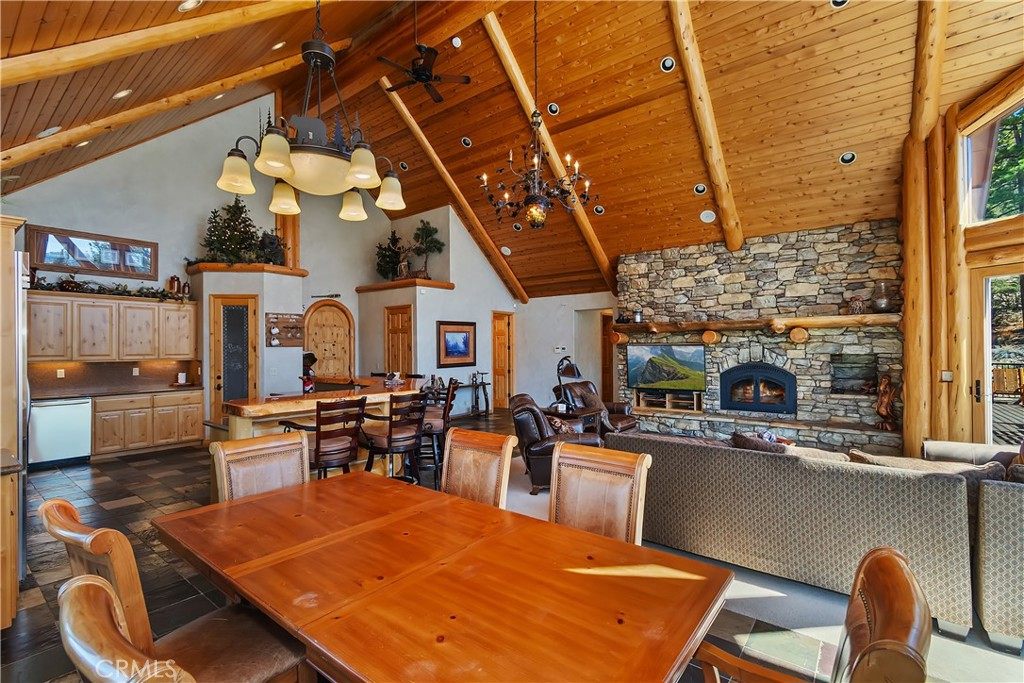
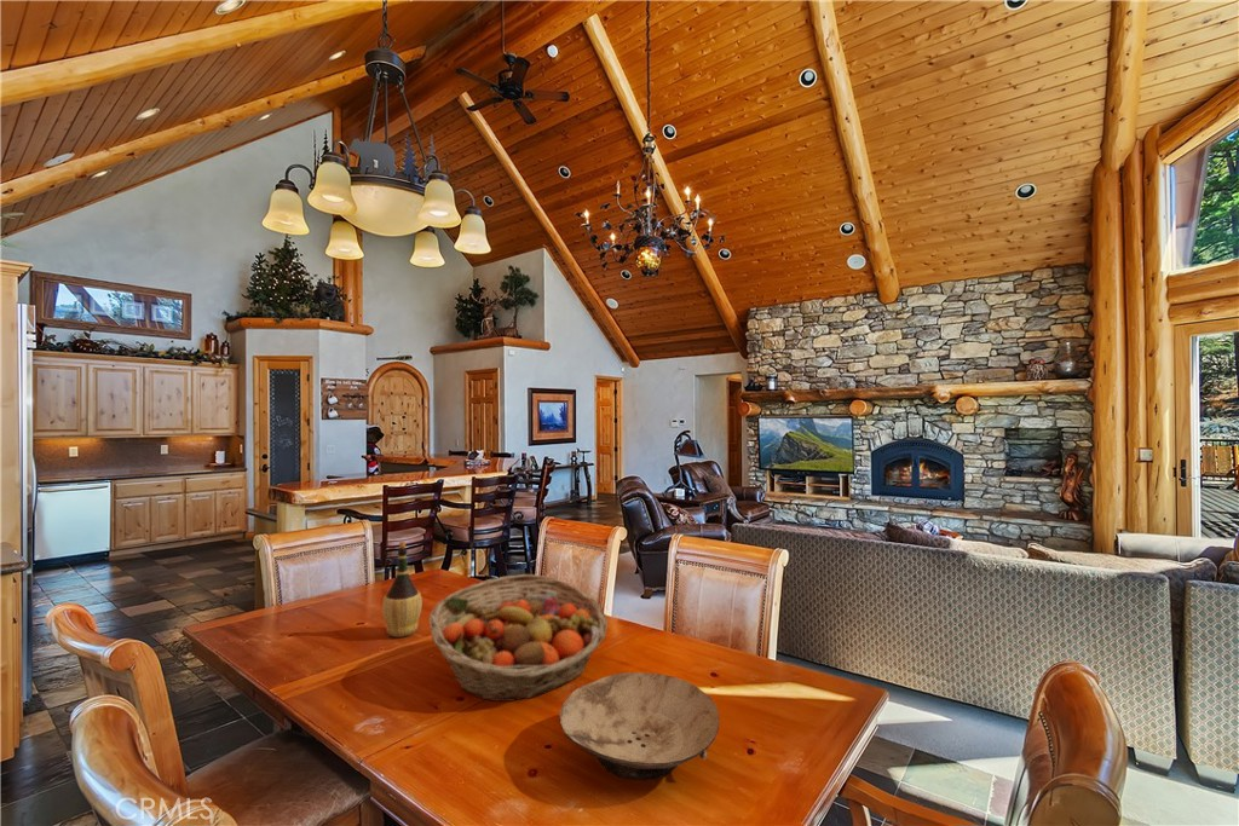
+ wine bottle [381,541,423,639]
+ fruit basket [428,573,609,703]
+ bowl [559,671,721,781]
